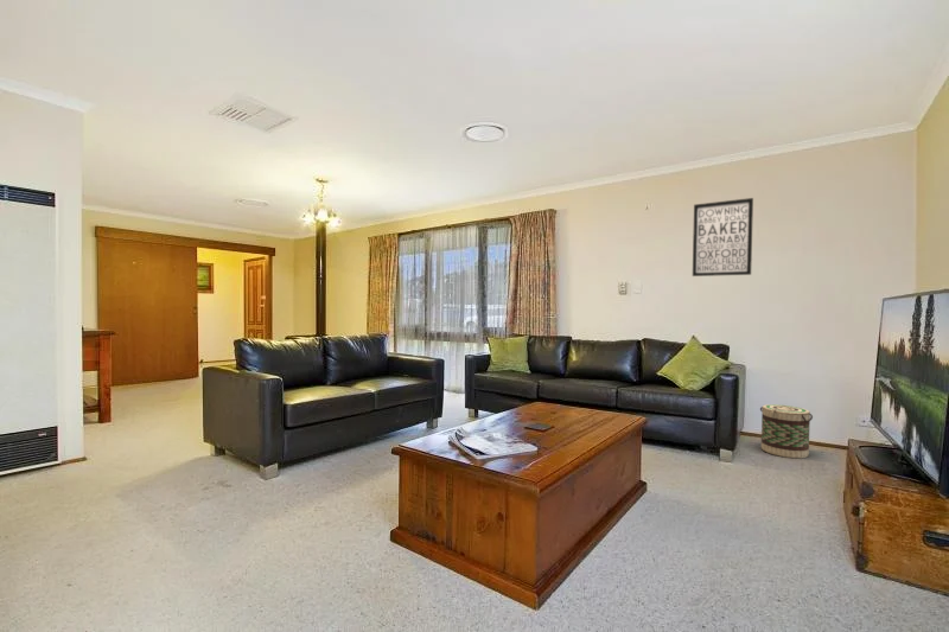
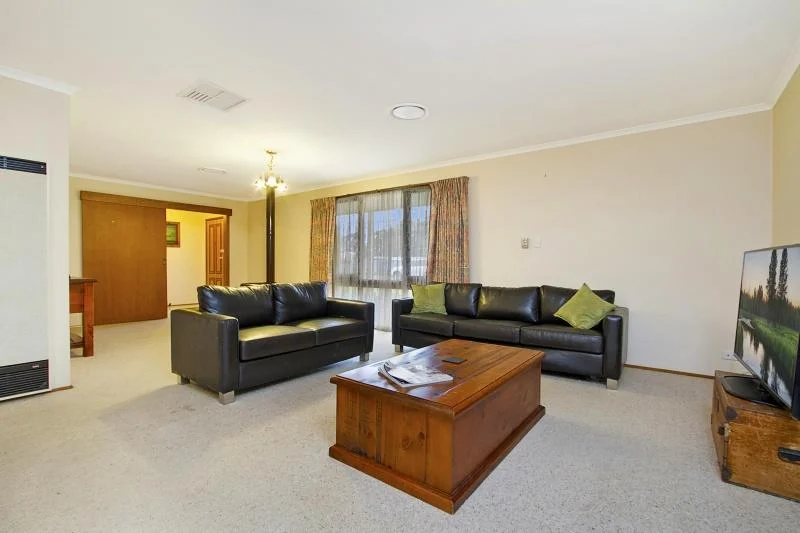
- wall art [692,197,754,277]
- basket [759,403,814,459]
